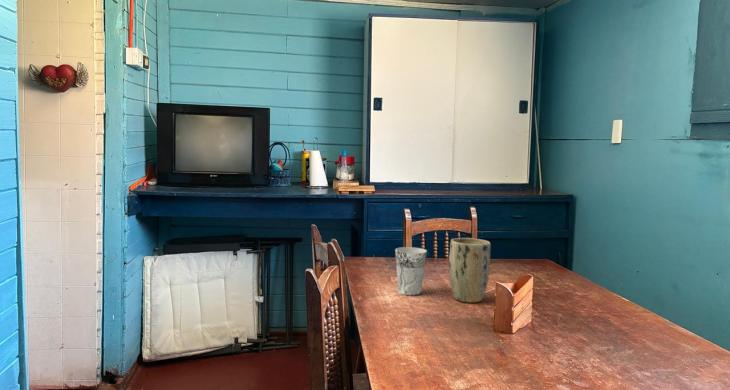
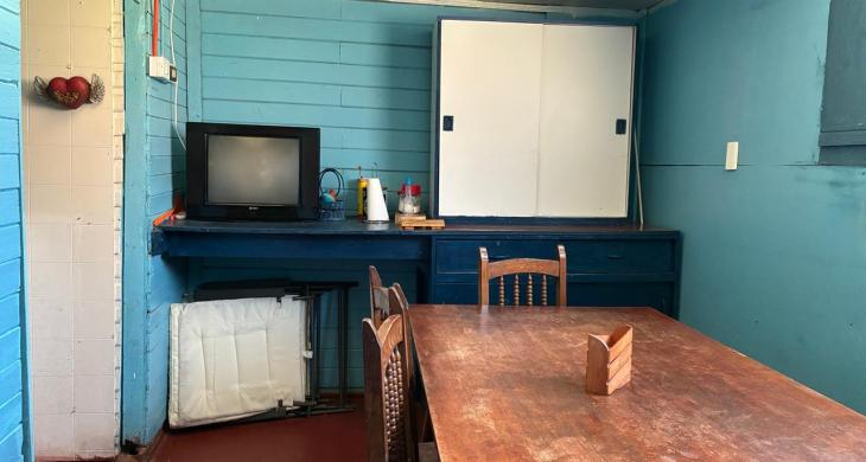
- plant pot [448,237,492,304]
- cup [394,246,428,296]
